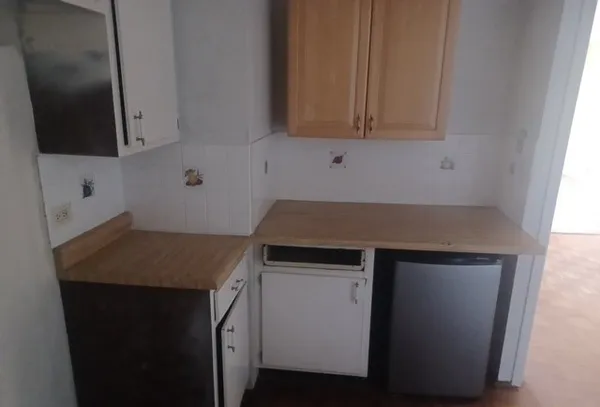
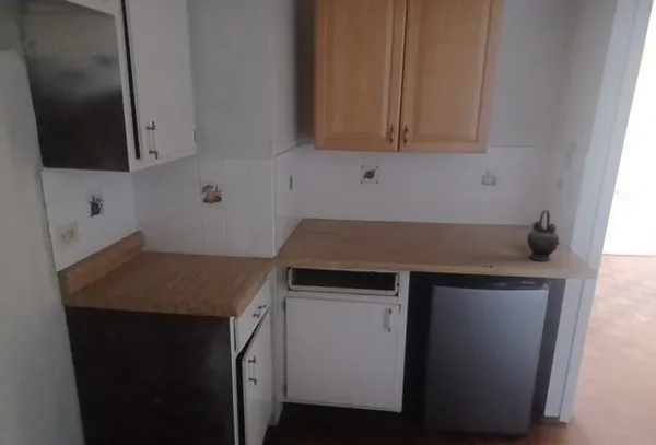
+ teapot [526,209,561,262]
